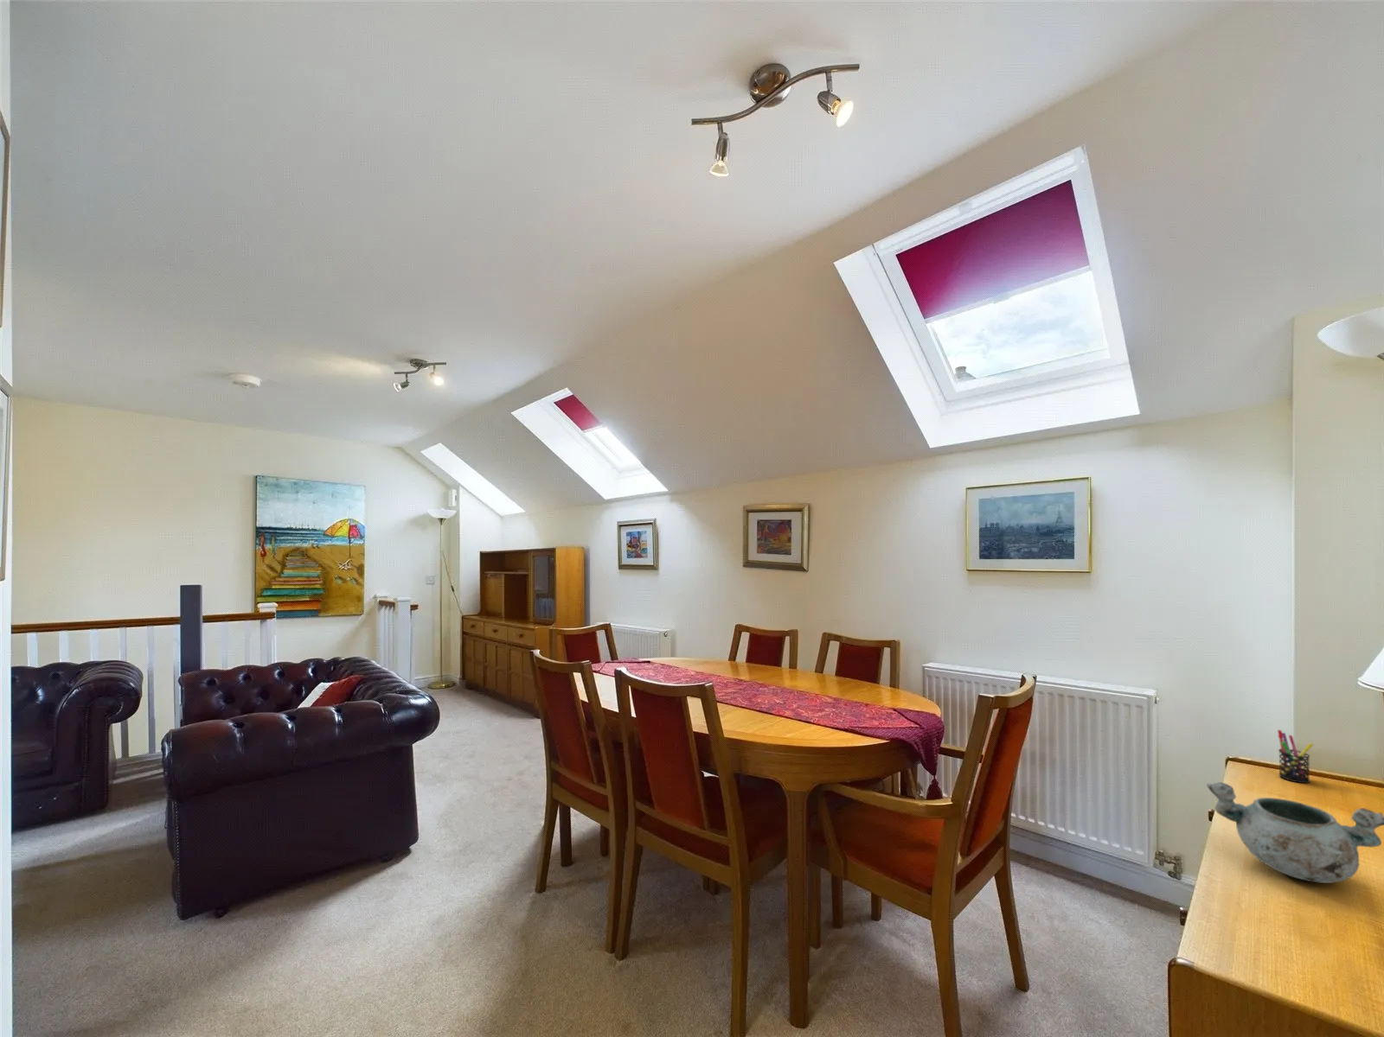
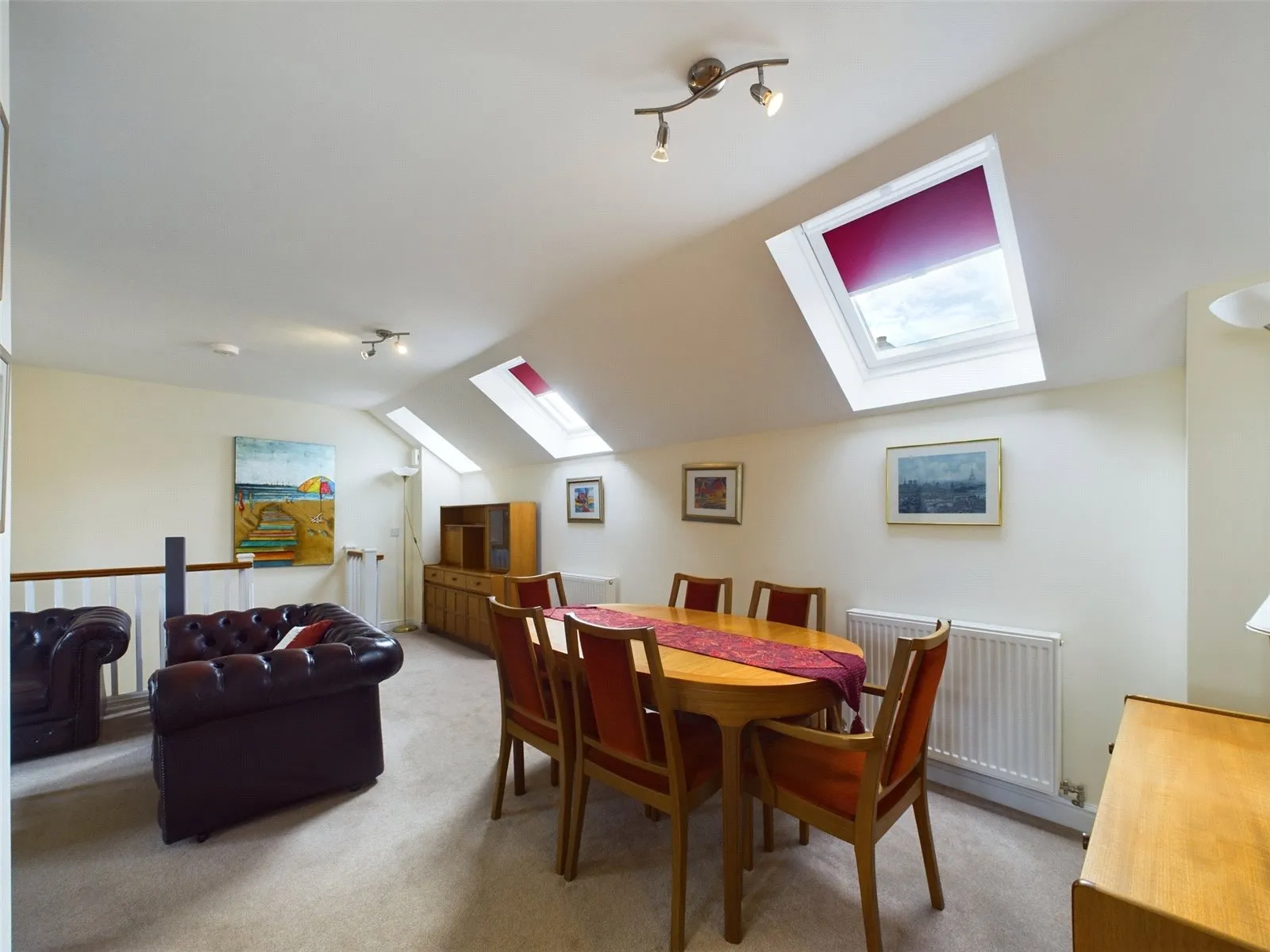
- pen holder [1277,730,1314,784]
- decorative bowl [1205,781,1384,884]
